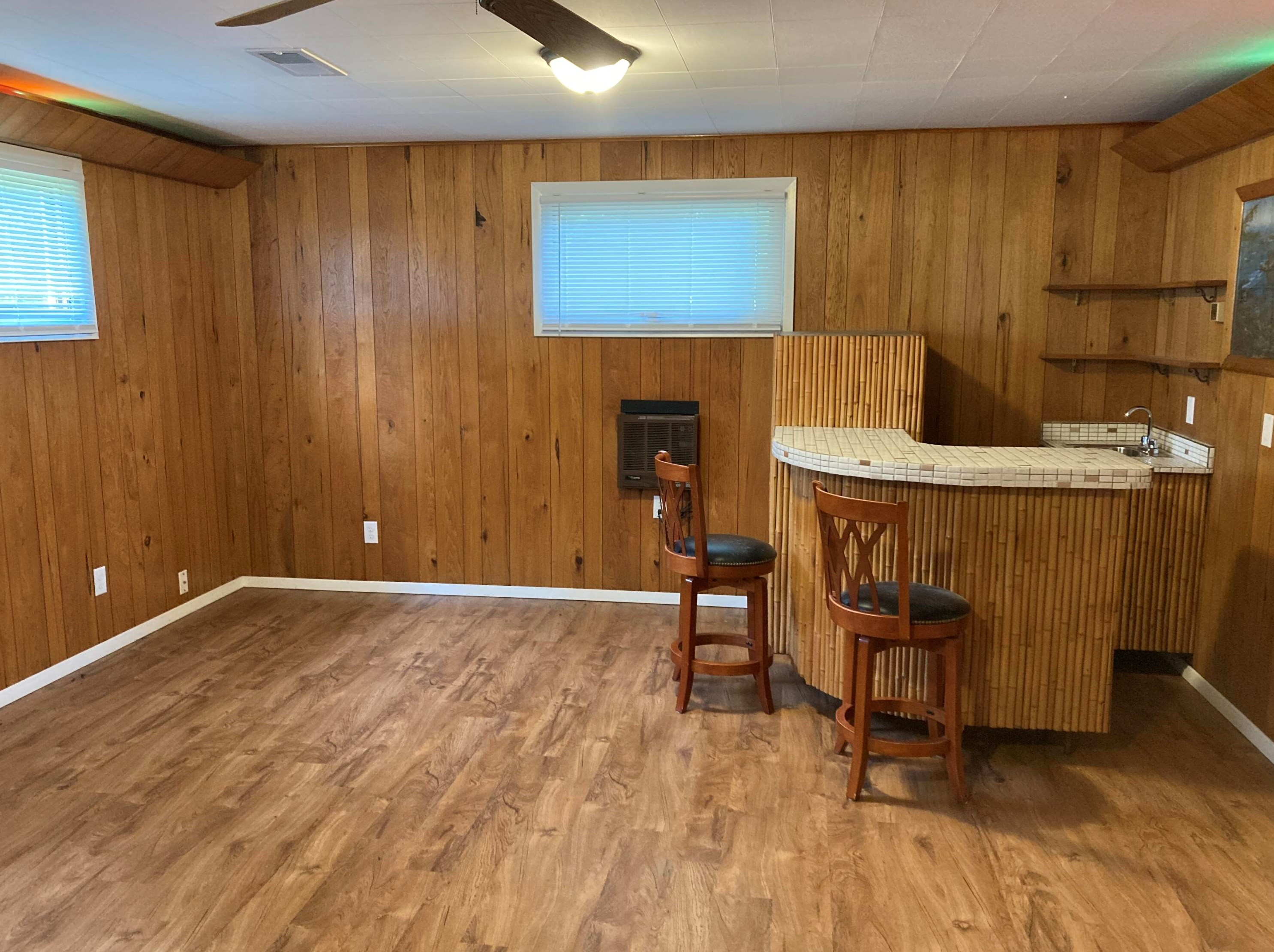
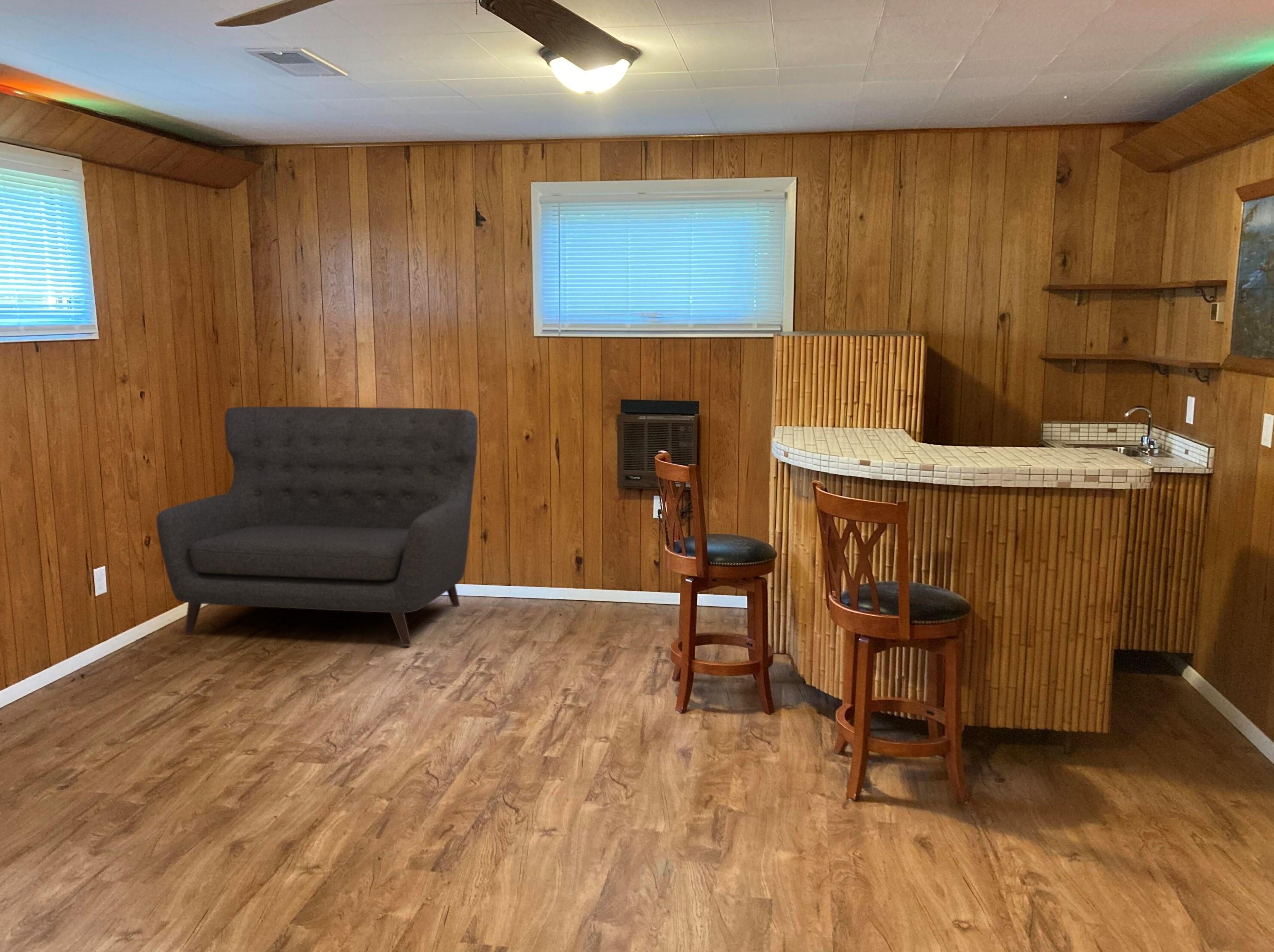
+ sofa [156,406,478,646]
